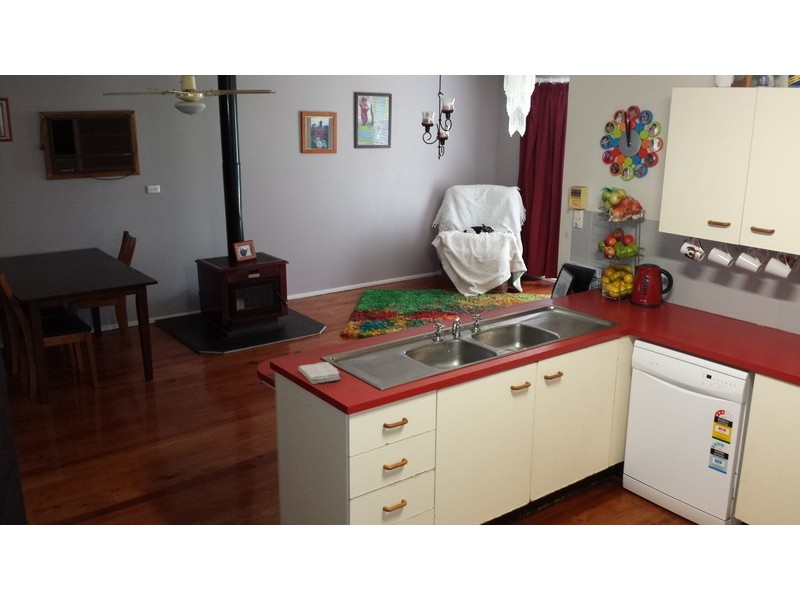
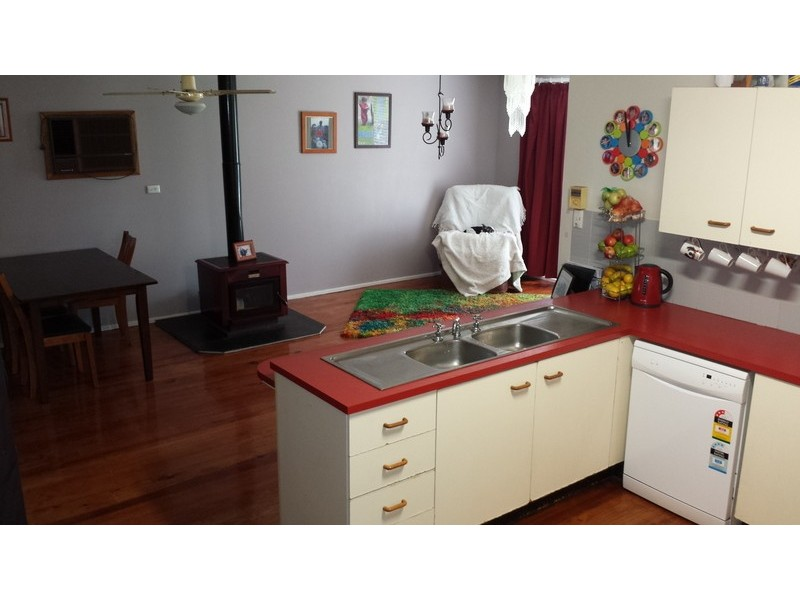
- washcloth [297,361,341,385]
